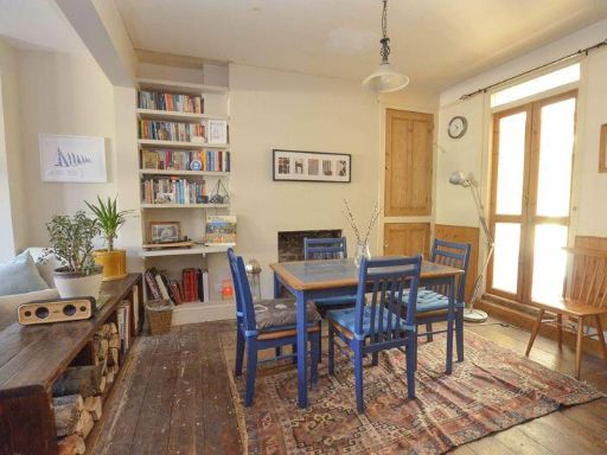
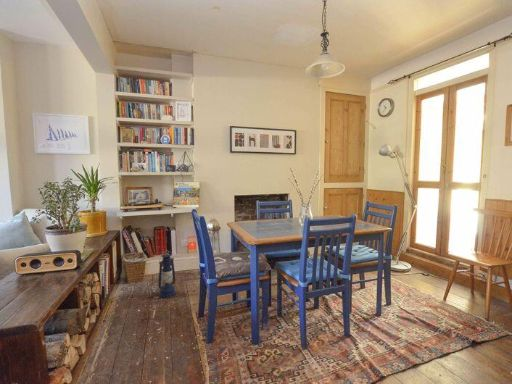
+ lantern [158,250,177,299]
